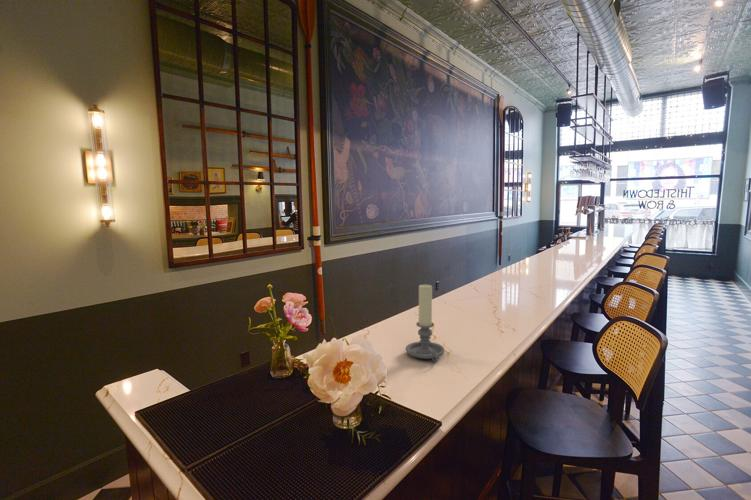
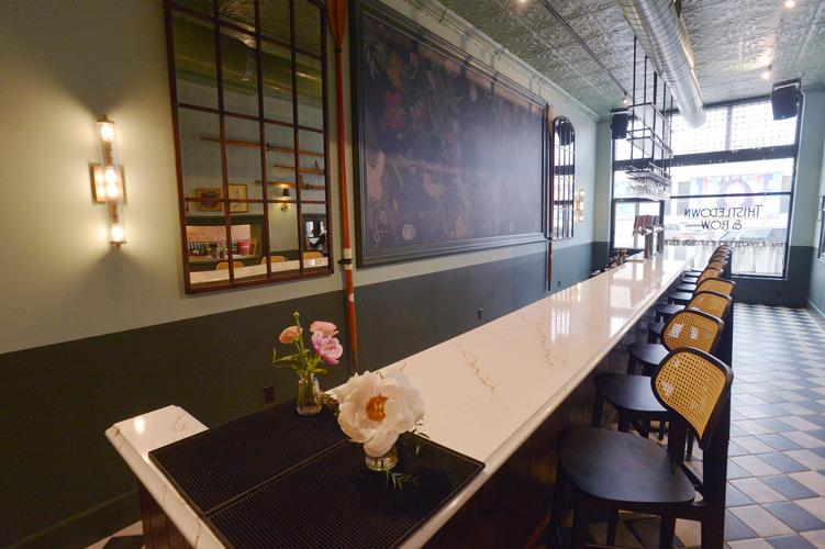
- candle holder [405,283,446,364]
